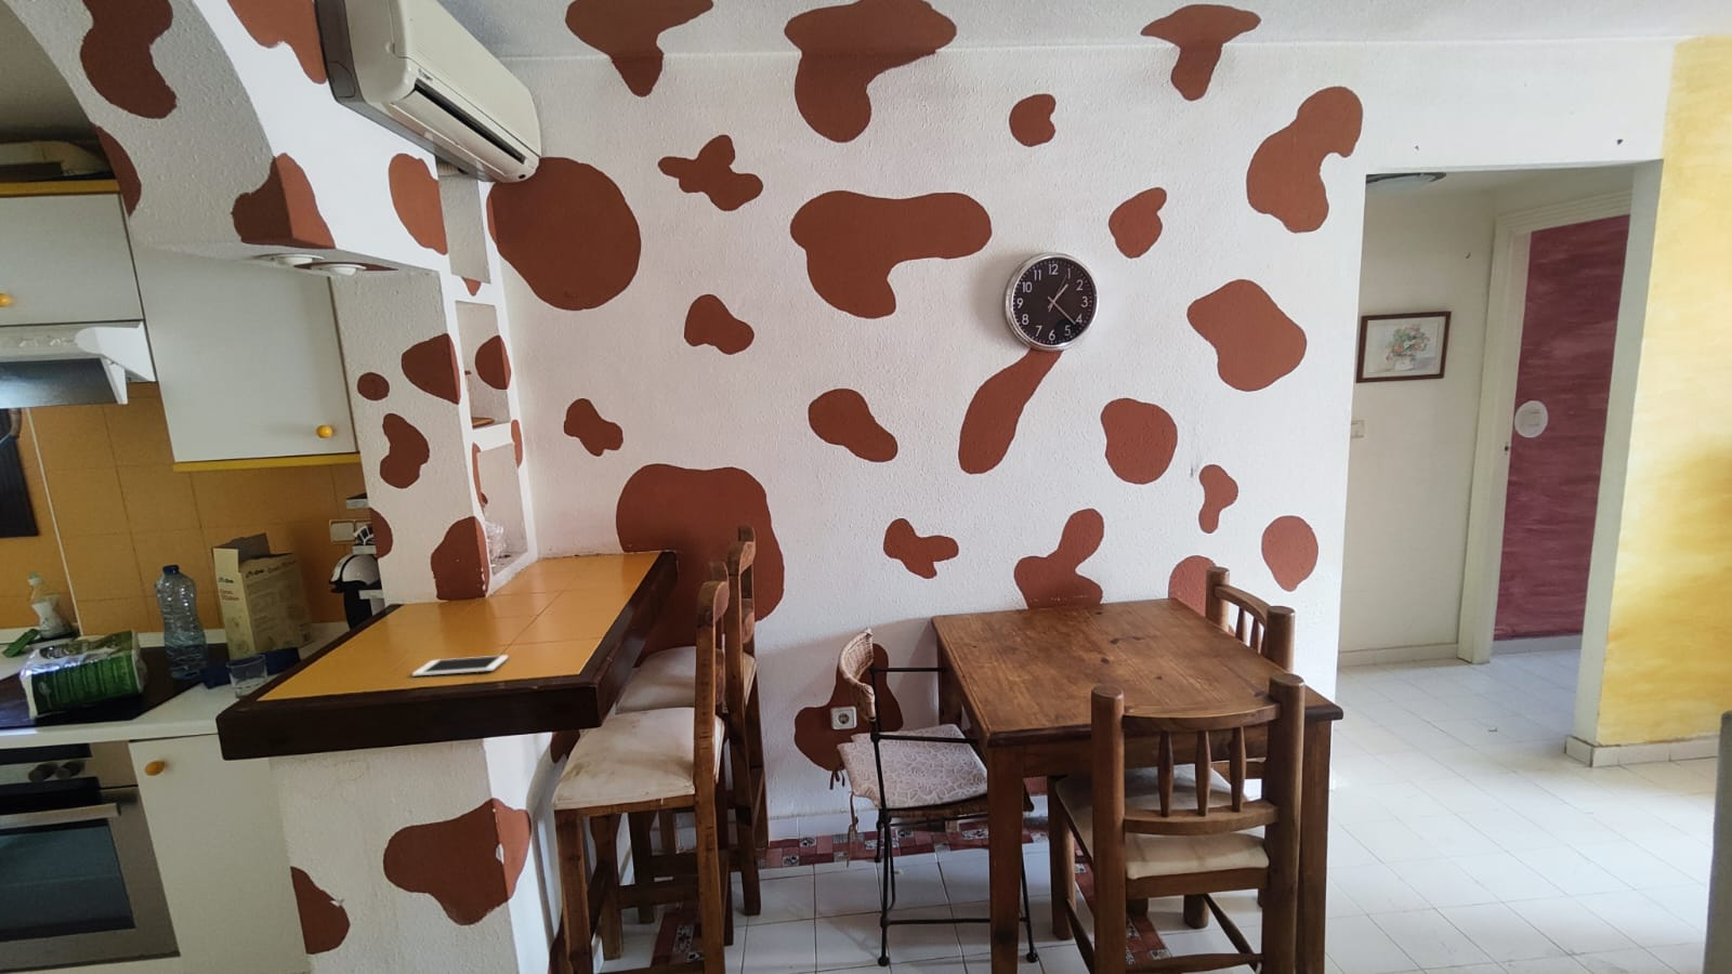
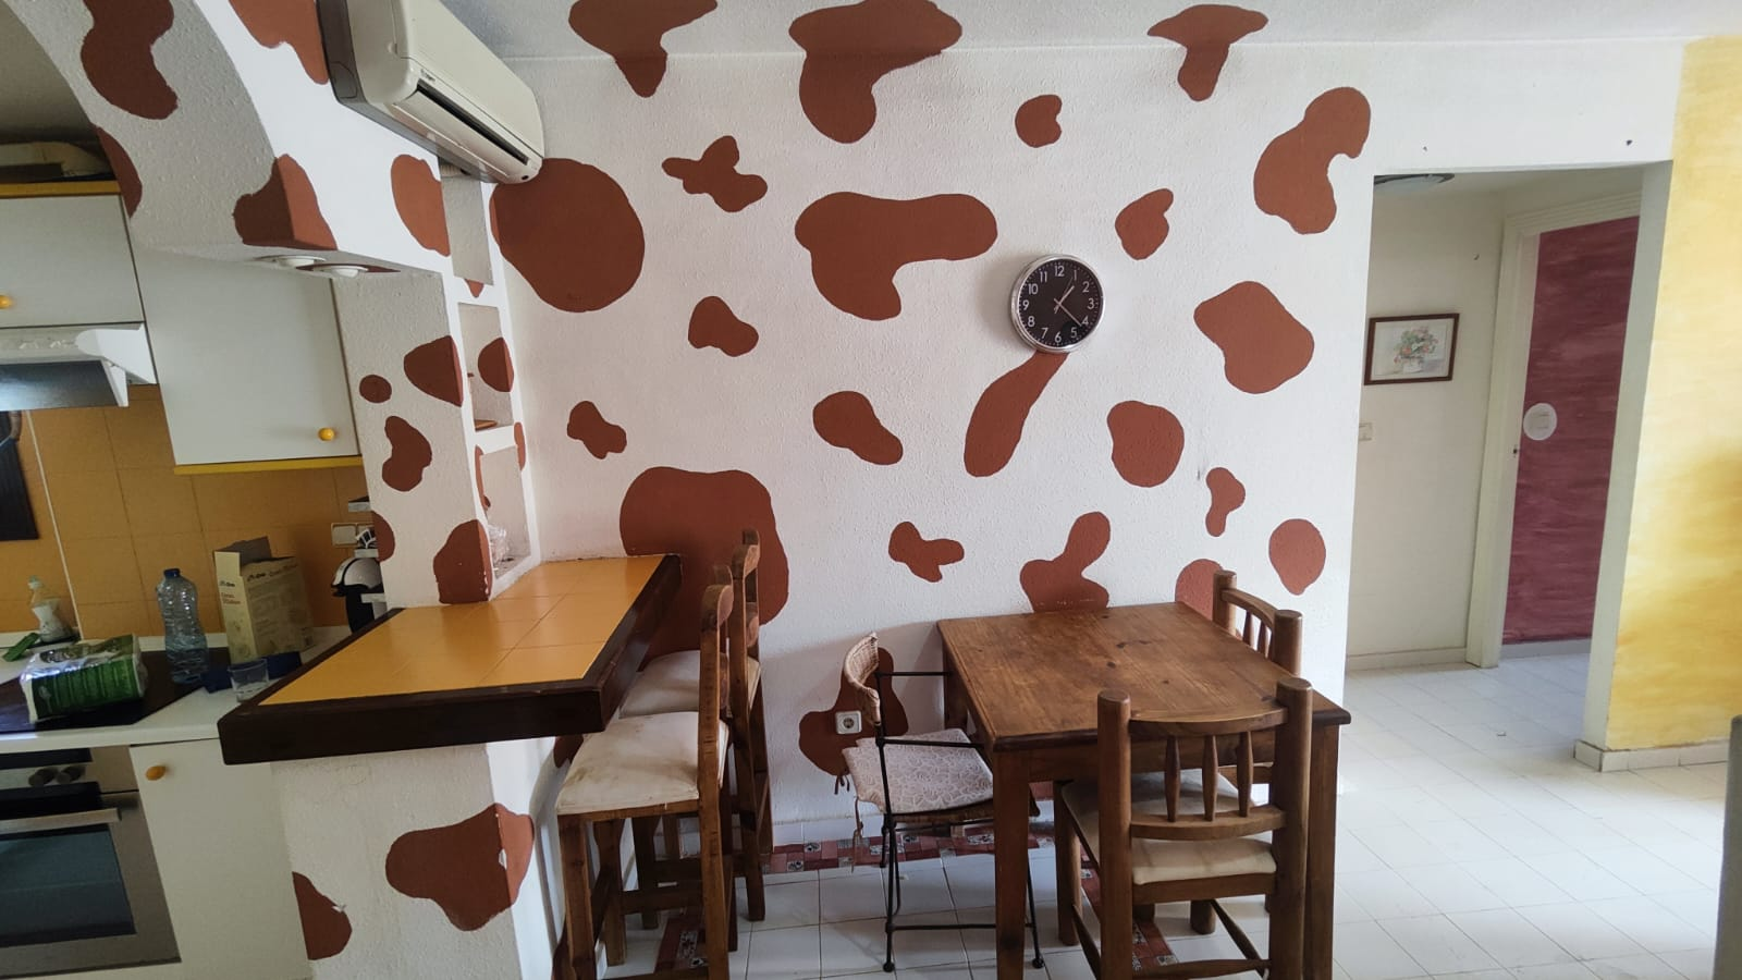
- cell phone [412,655,509,678]
